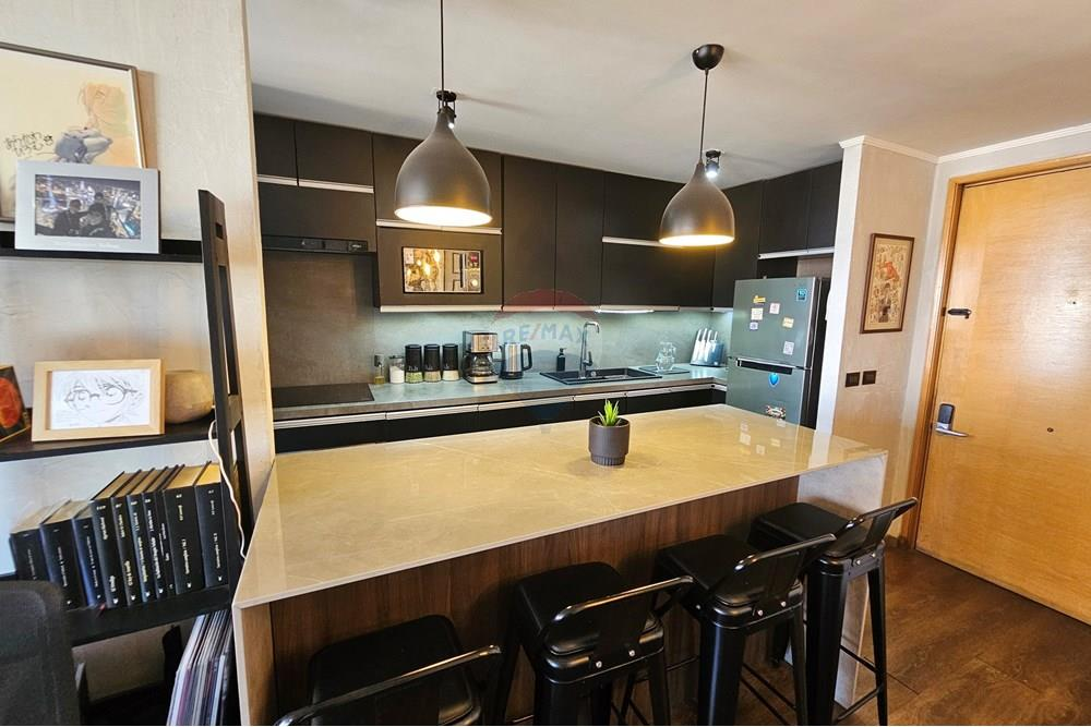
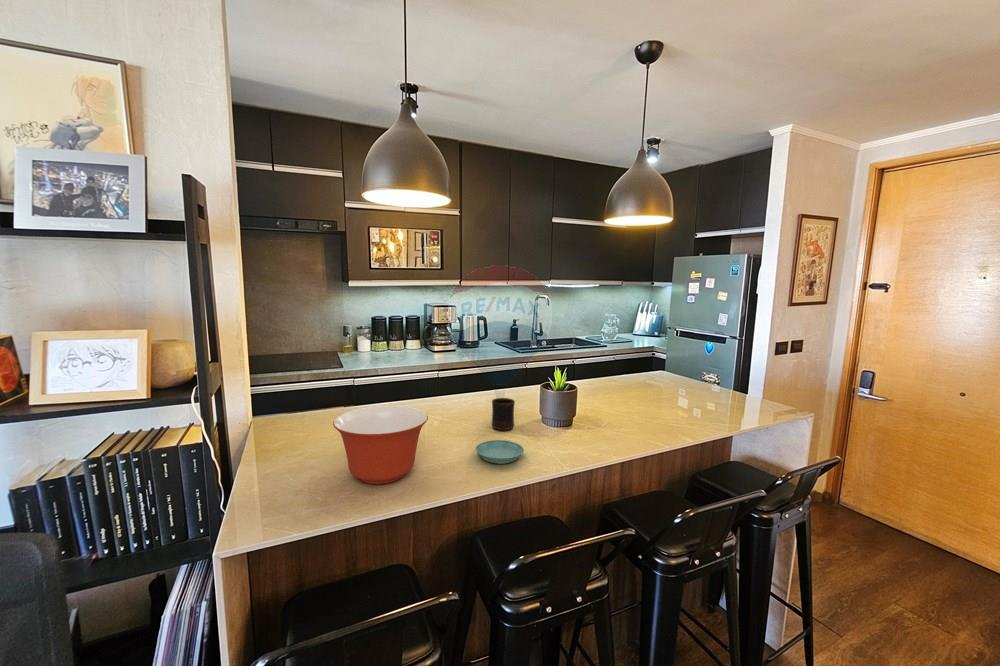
+ saucer [475,439,525,465]
+ mug [491,397,516,431]
+ mixing bowl [332,405,429,485]
